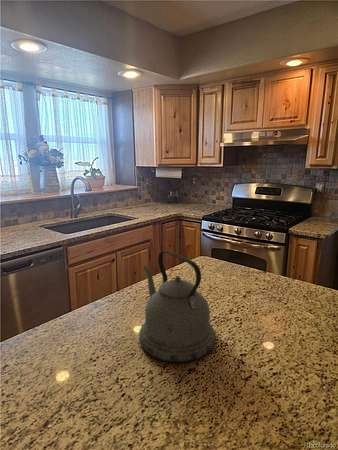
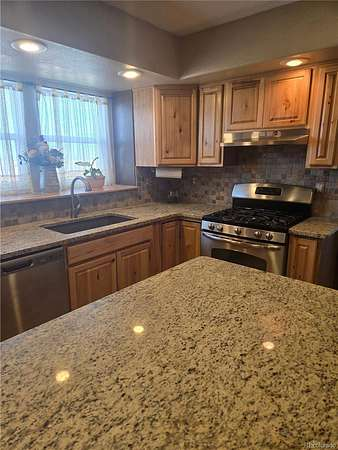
- kettle [138,249,216,363]
